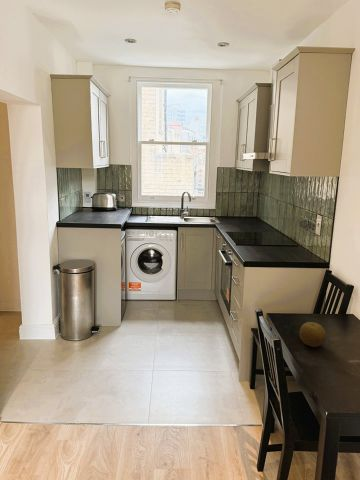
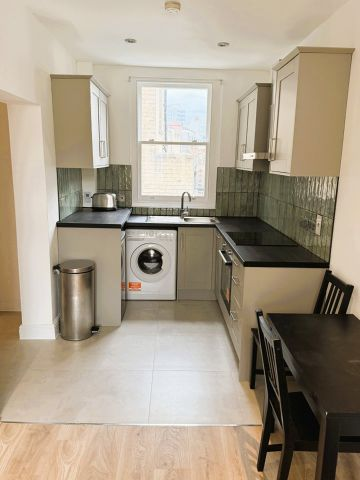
- fruit [299,321,327,348]
